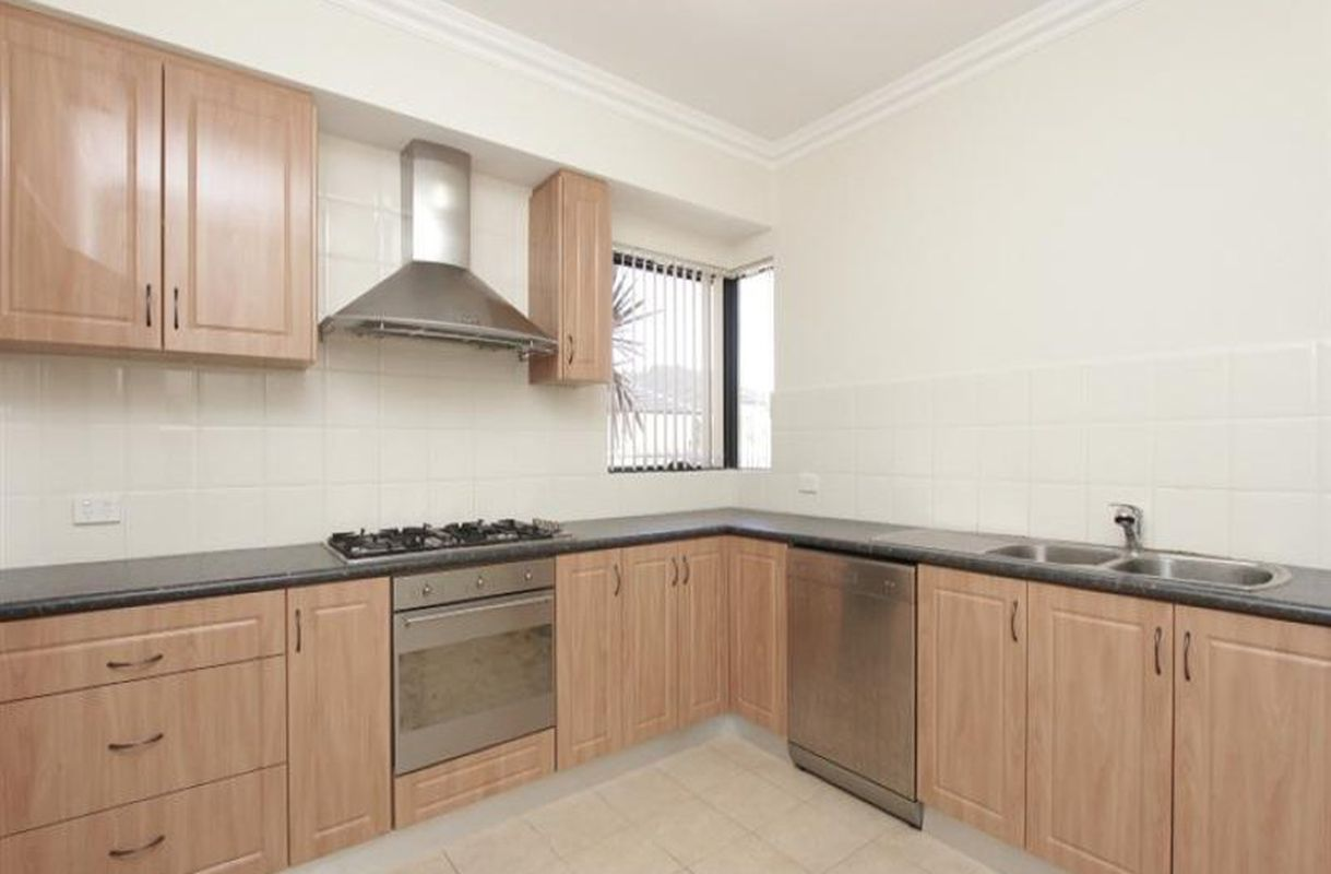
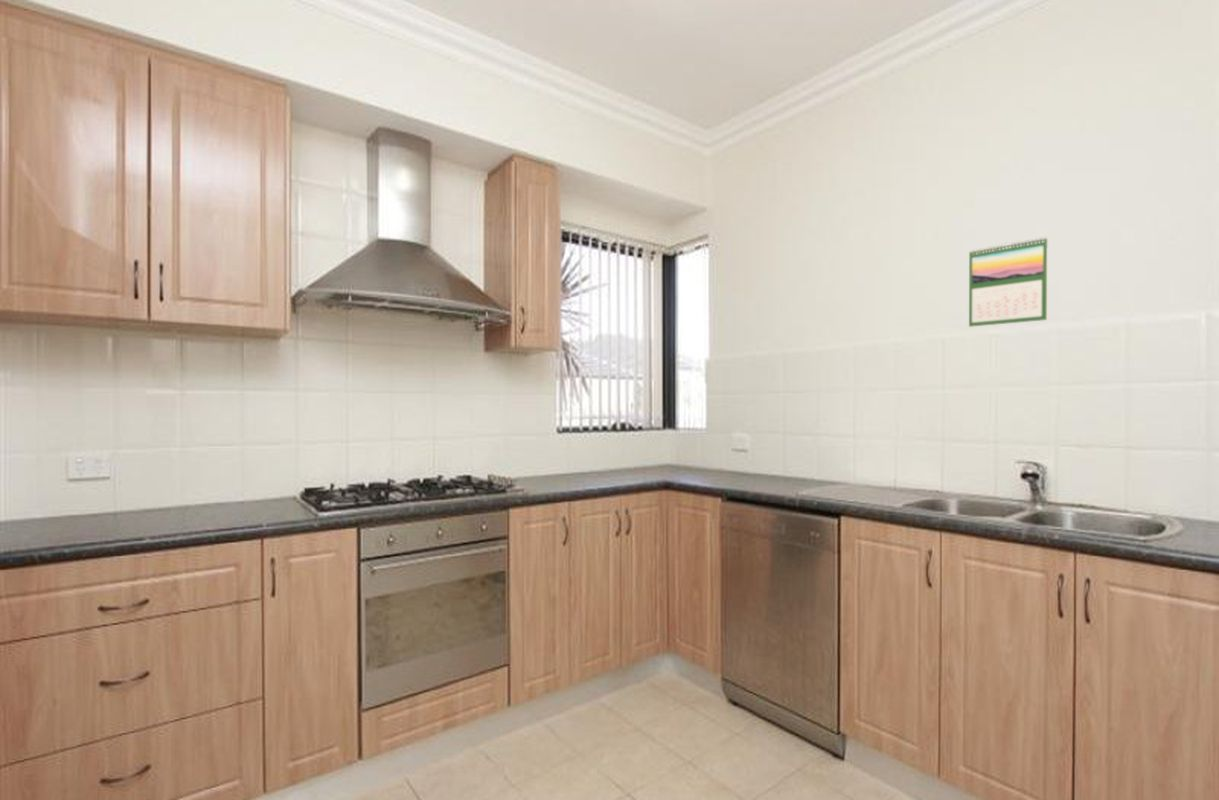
+ calendar [968,235,1049,328]
